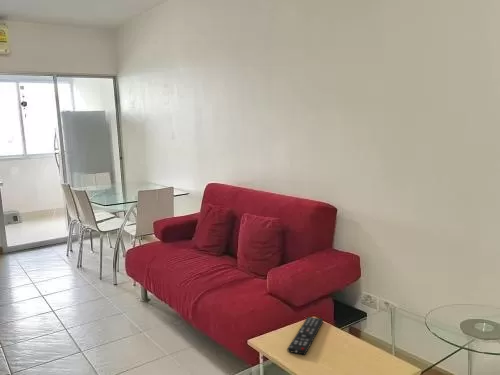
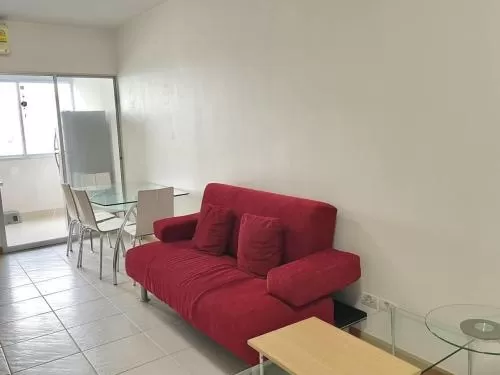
- remote control [286,316,324,356]
